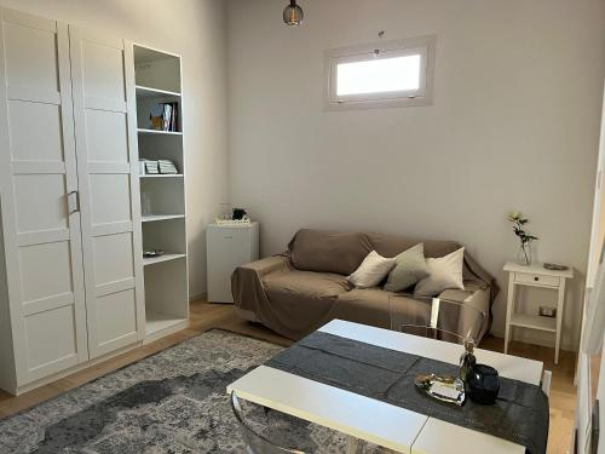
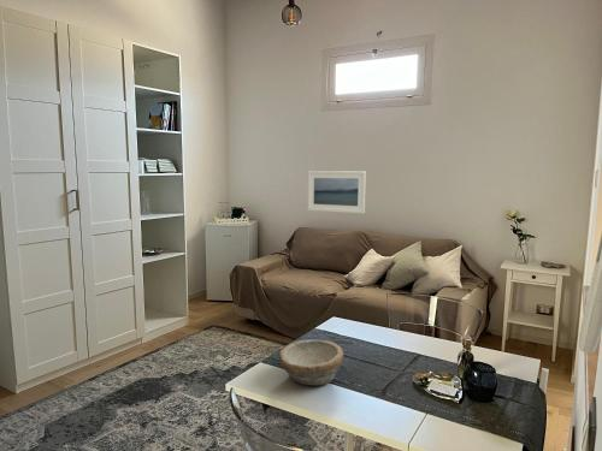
+ bowl [278,338,344,386]
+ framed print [307,170,367,214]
